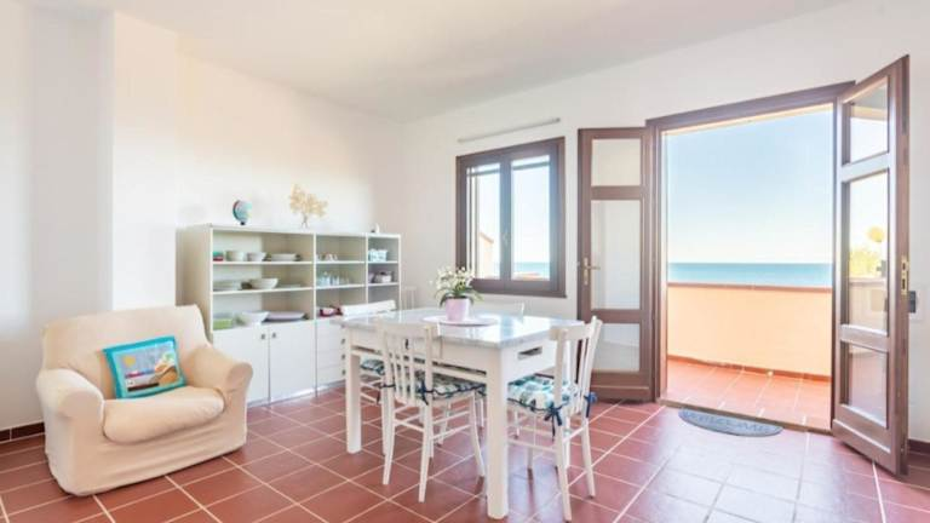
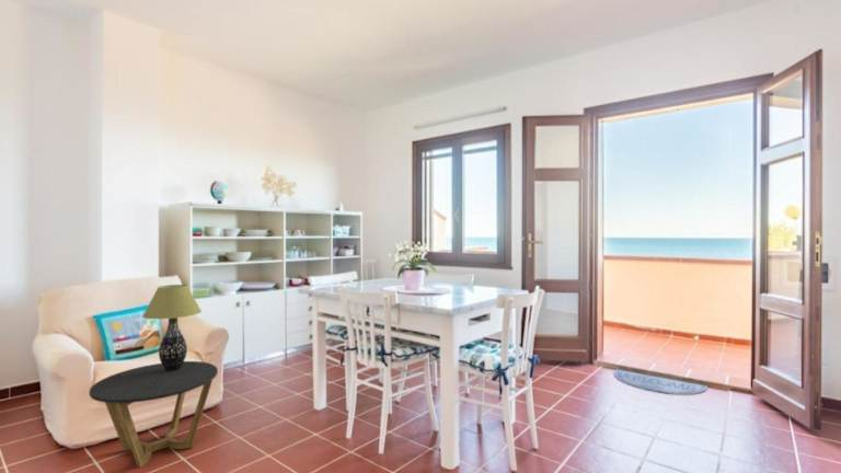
+ side table [89,360,219,469]
+ table lamp [141,284,203,371]
